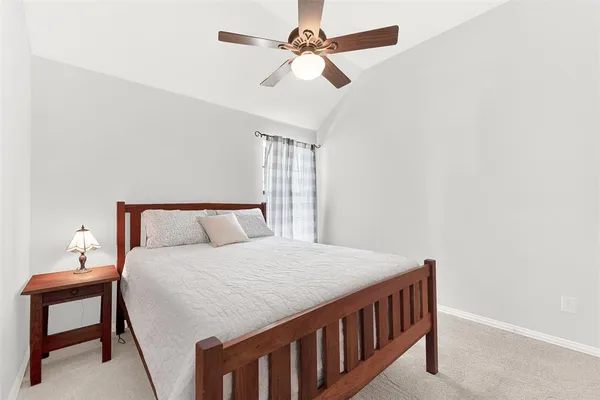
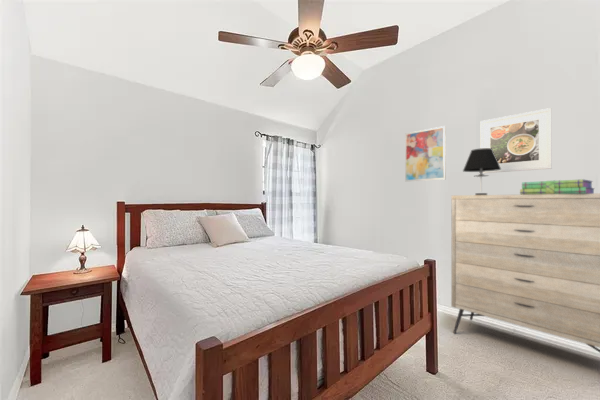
+ stack of books [519,178,596,195]
+ table lamp [462,148,501,195]
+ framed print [480,107,553,174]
+ dresser [450,192,600,353]
+ wall art [404,125,447,183]
